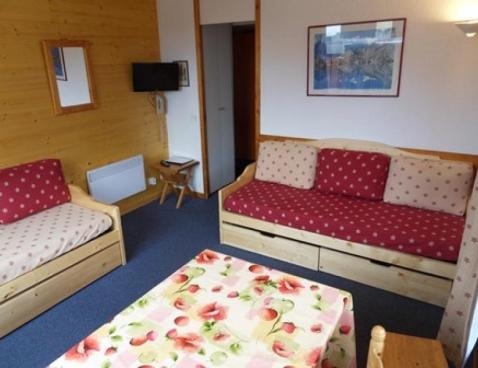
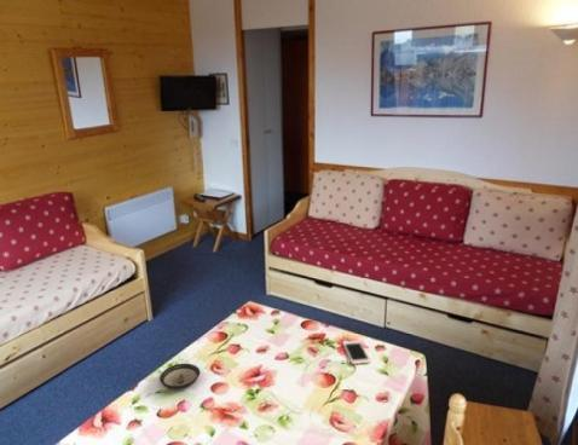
+ saucer [158,363,201,391]
+ cell phone [341,339,372,365]
